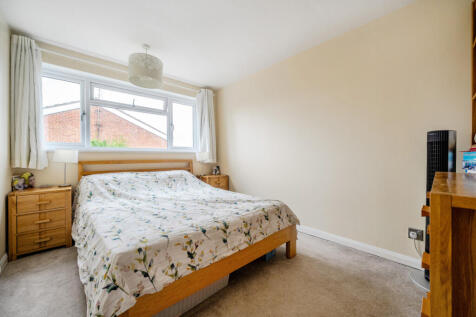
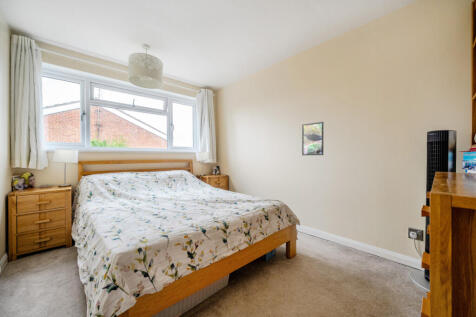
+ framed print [301,121,324,156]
